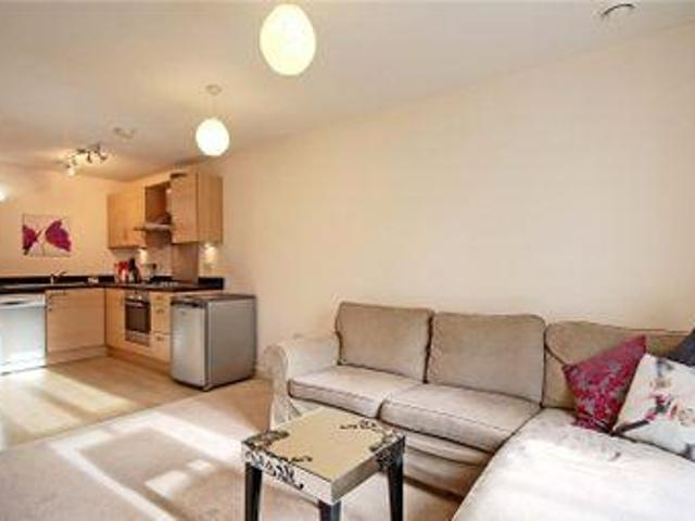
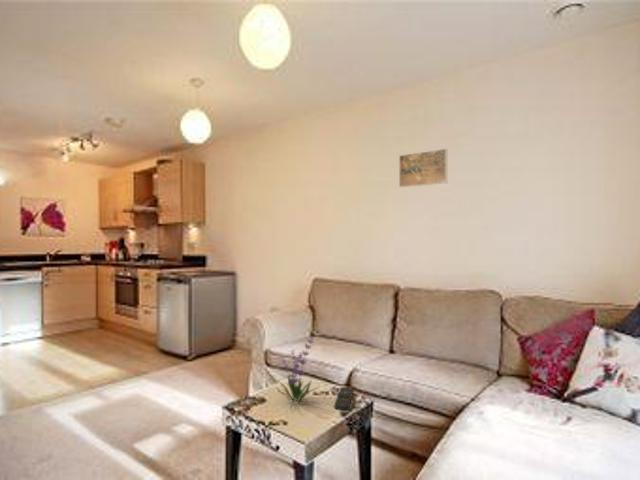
+ plant [275,335,320,404]
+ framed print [398,148,448,188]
+ remote control [333,386,355,411]
